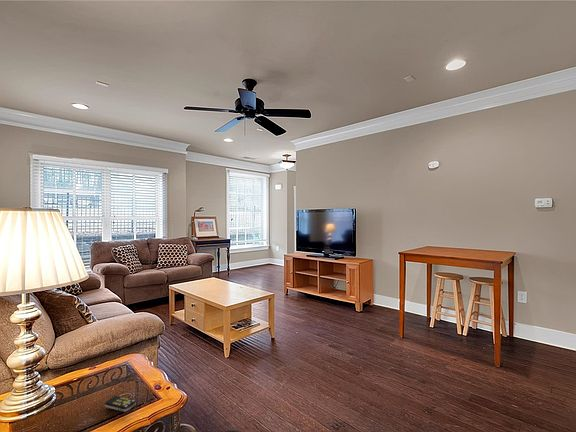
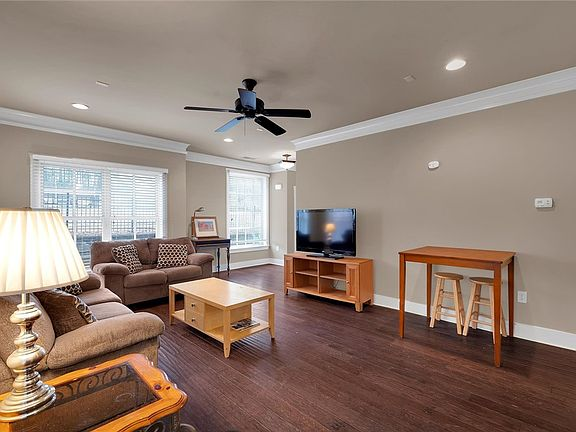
- remote control [104,395,137,413]
